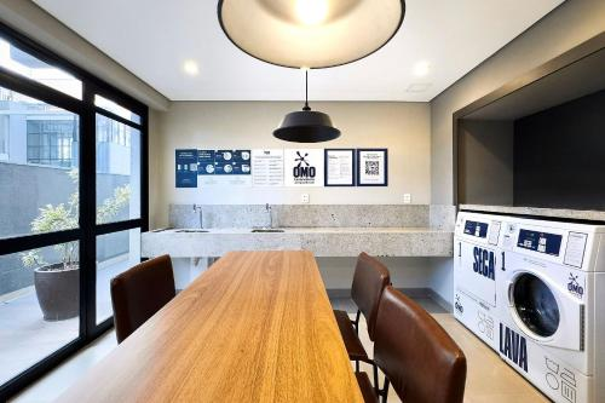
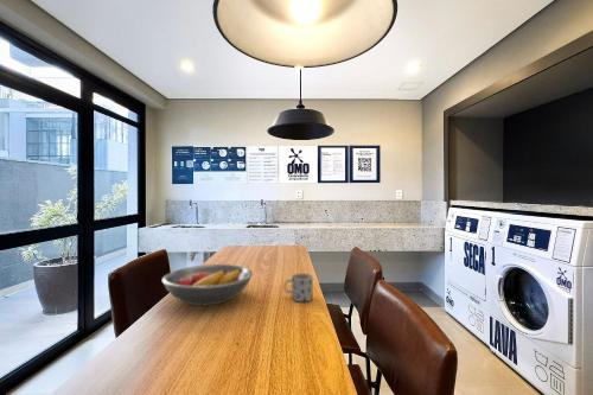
+ fruit bowl [161,263,254,306]
+ mug [282,272,314,302]
